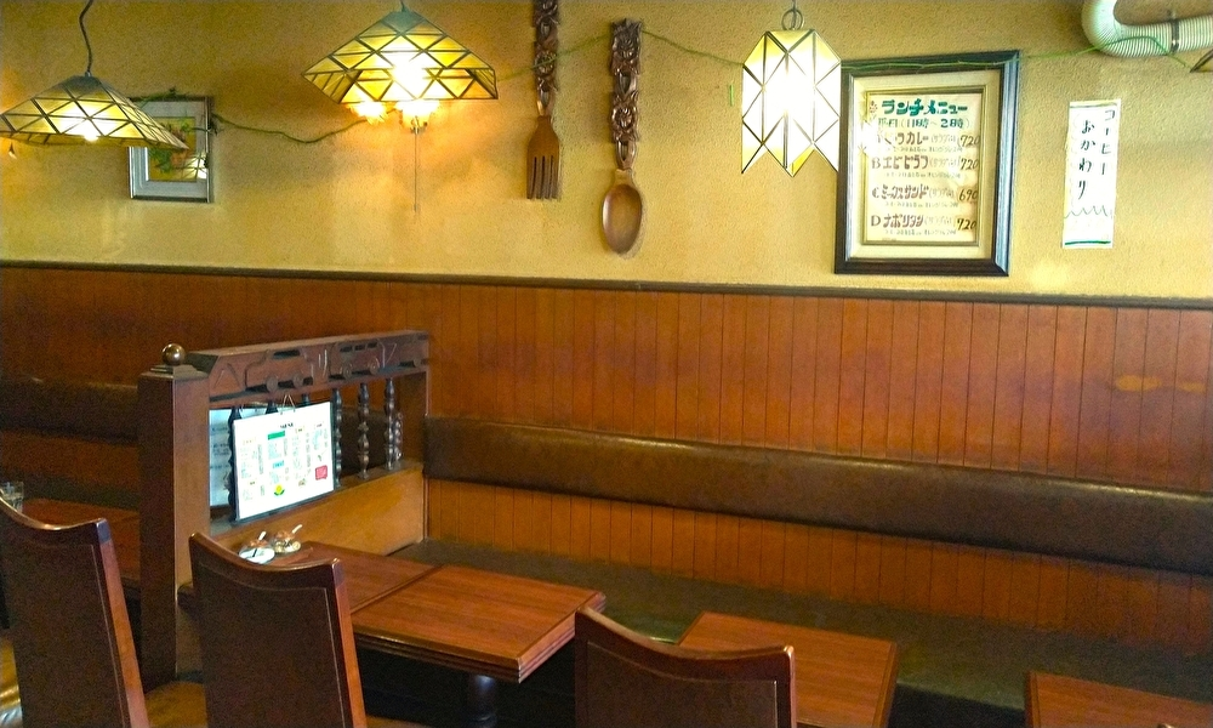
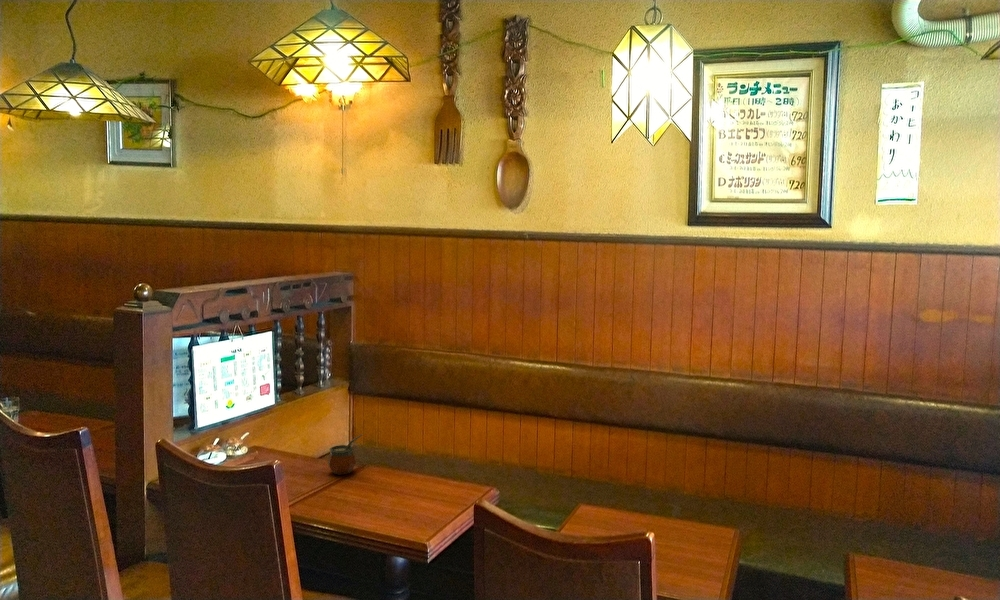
+ gourd [327,434,363,476]
